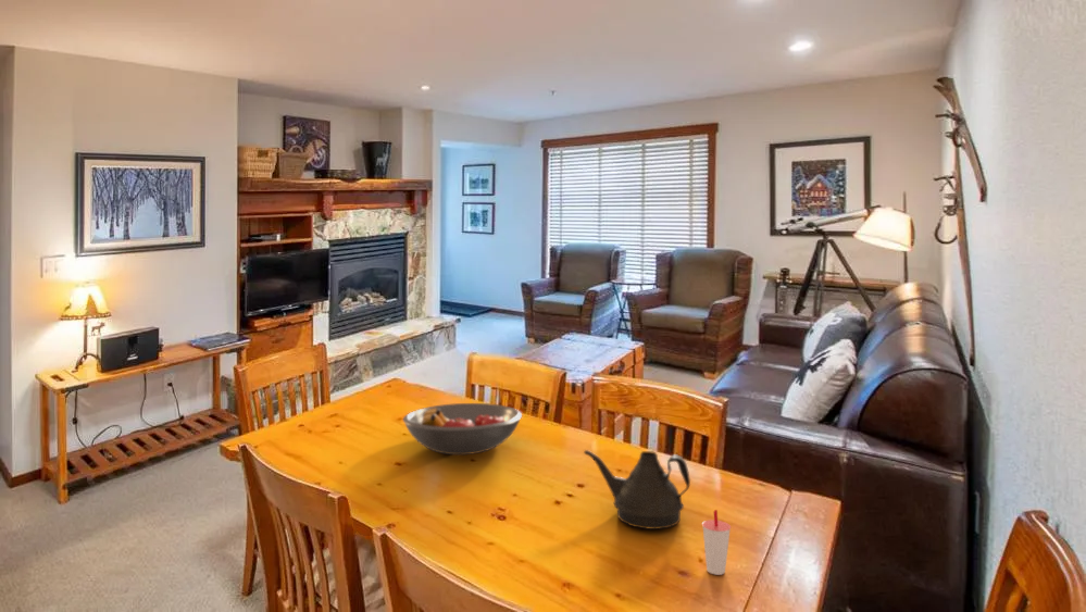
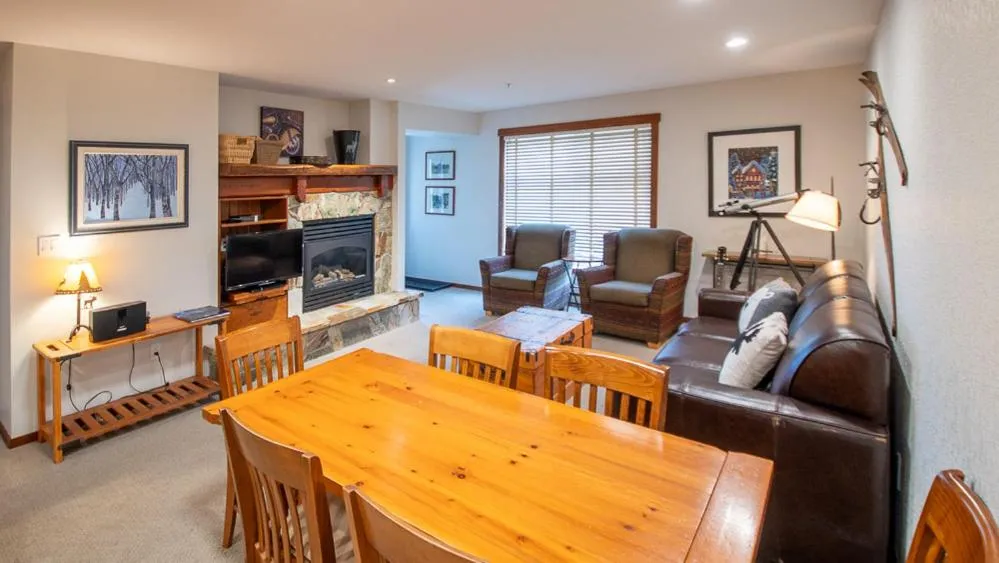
- fruit bowl [402,402,523,455]
- teapot [583,449,691,530]
- cup [701,509,732,576]
